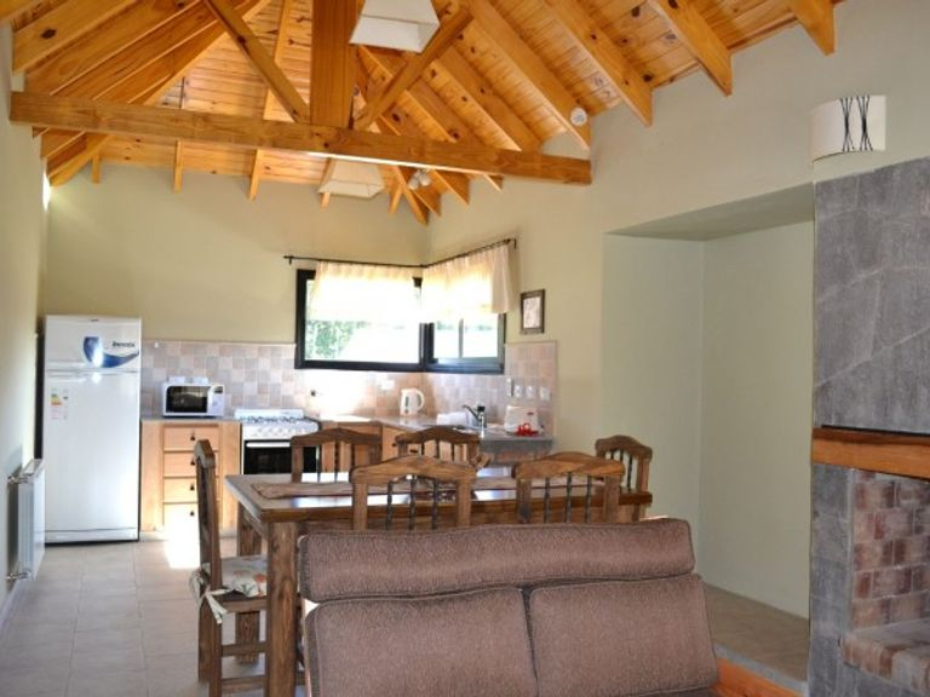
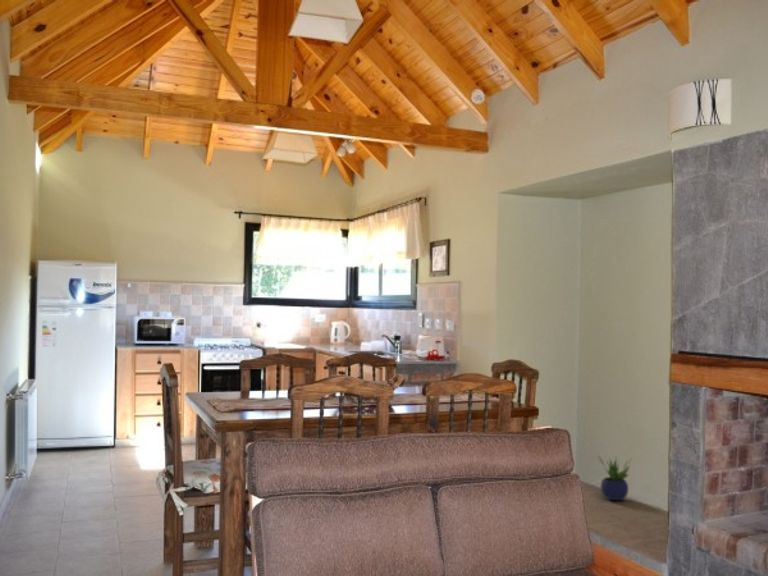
+ potted plant [597,452,633,501]
